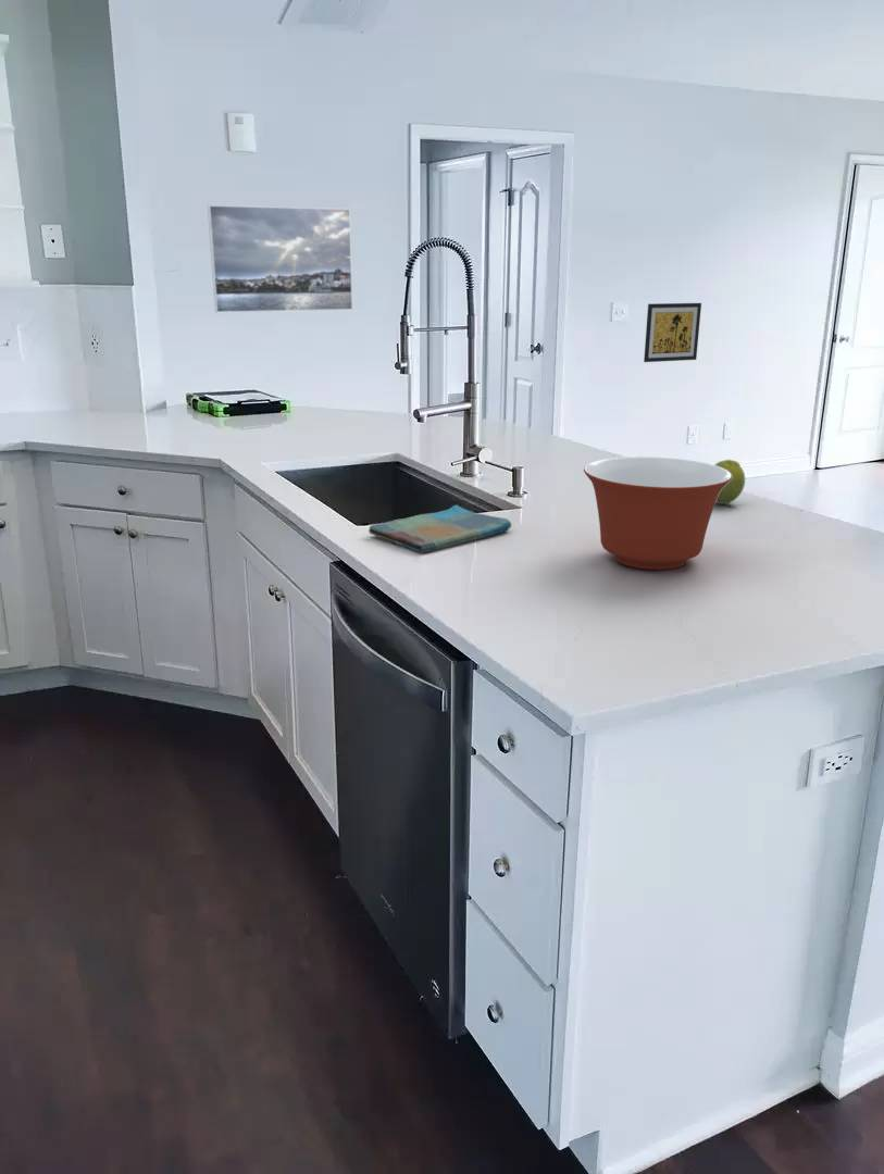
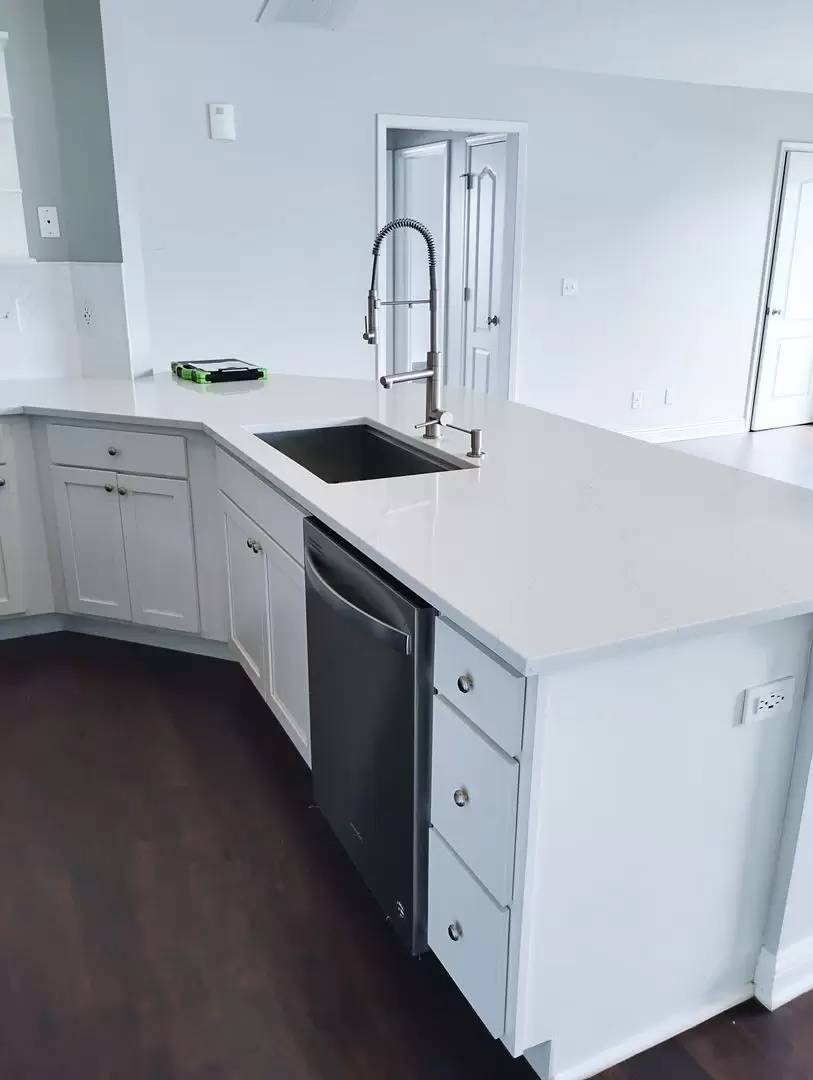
- dish towel [368,504,512,554]
- fruit [713,459,746,505]
- mixing bowl [583,455,732,571]
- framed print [207,204,353,313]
- wall art [643,302,702,363]
